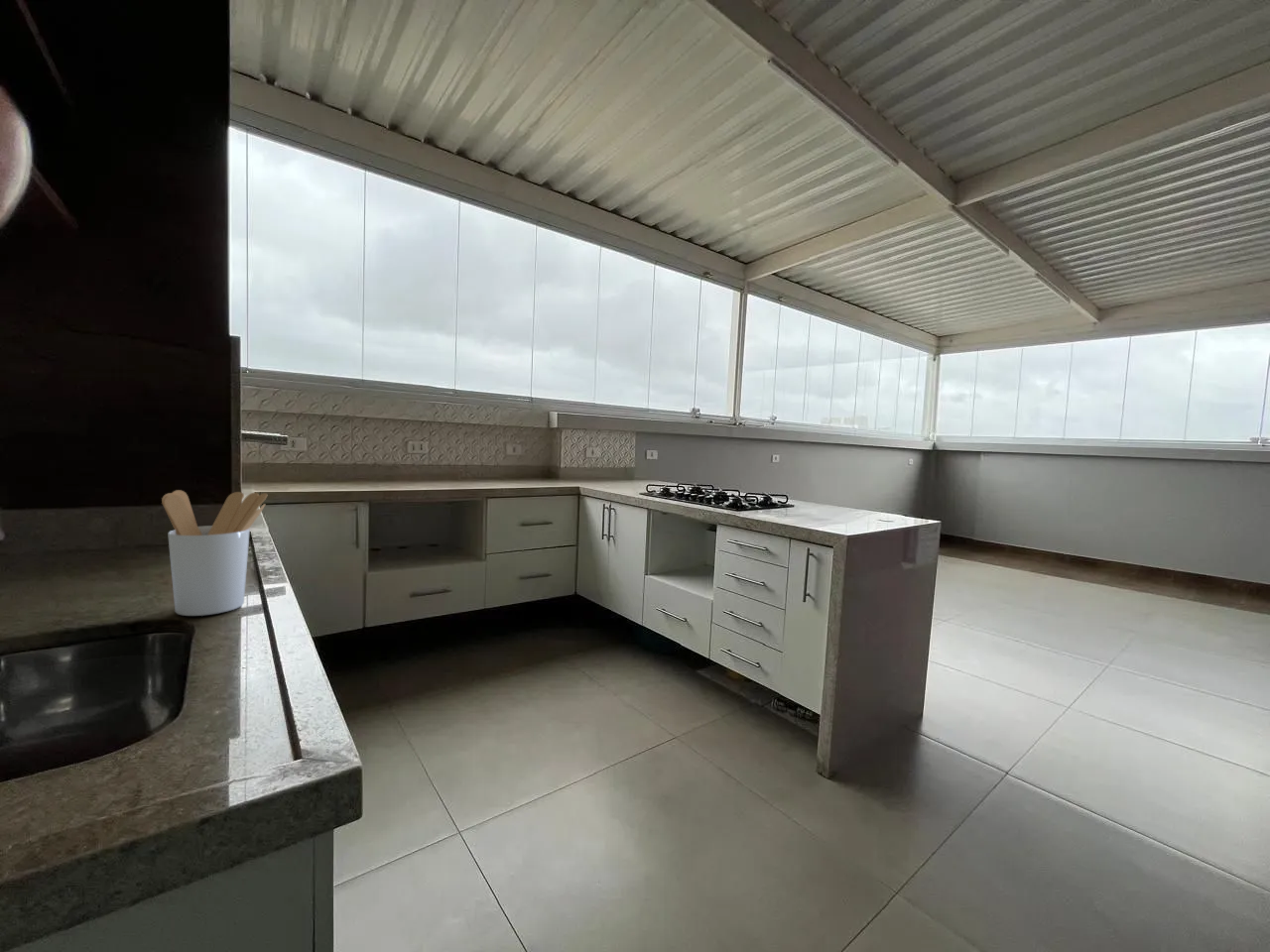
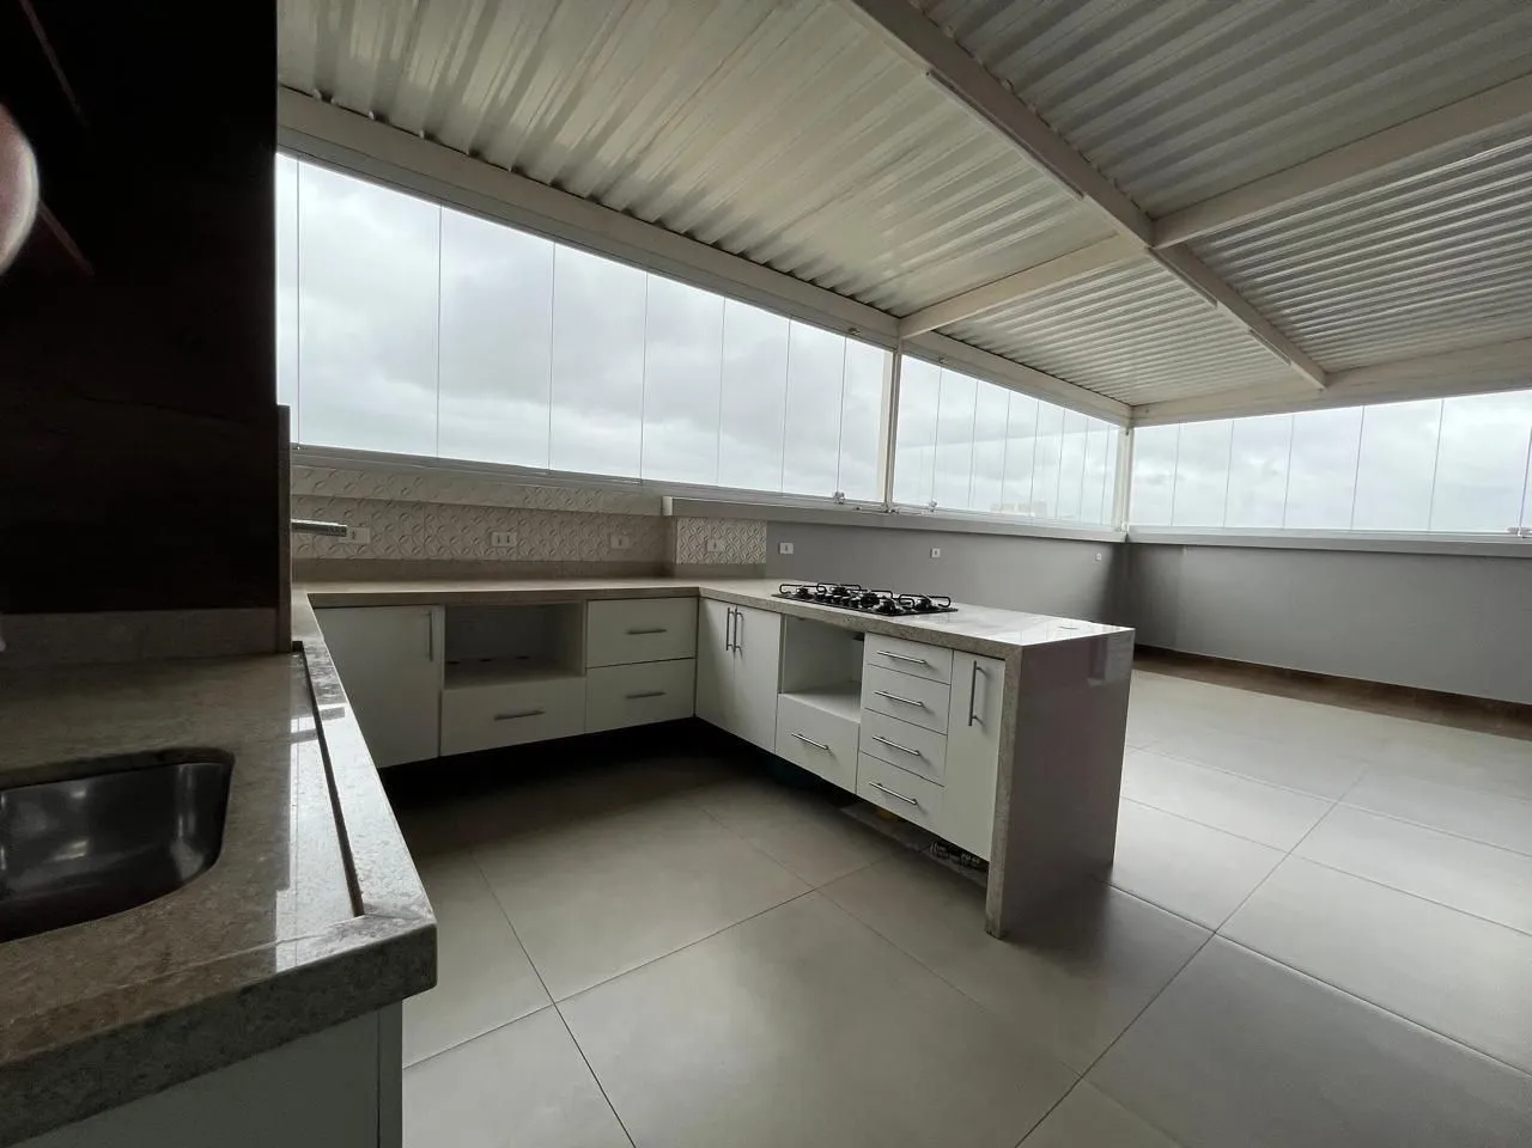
- utensil holder [161,489,268,617]
